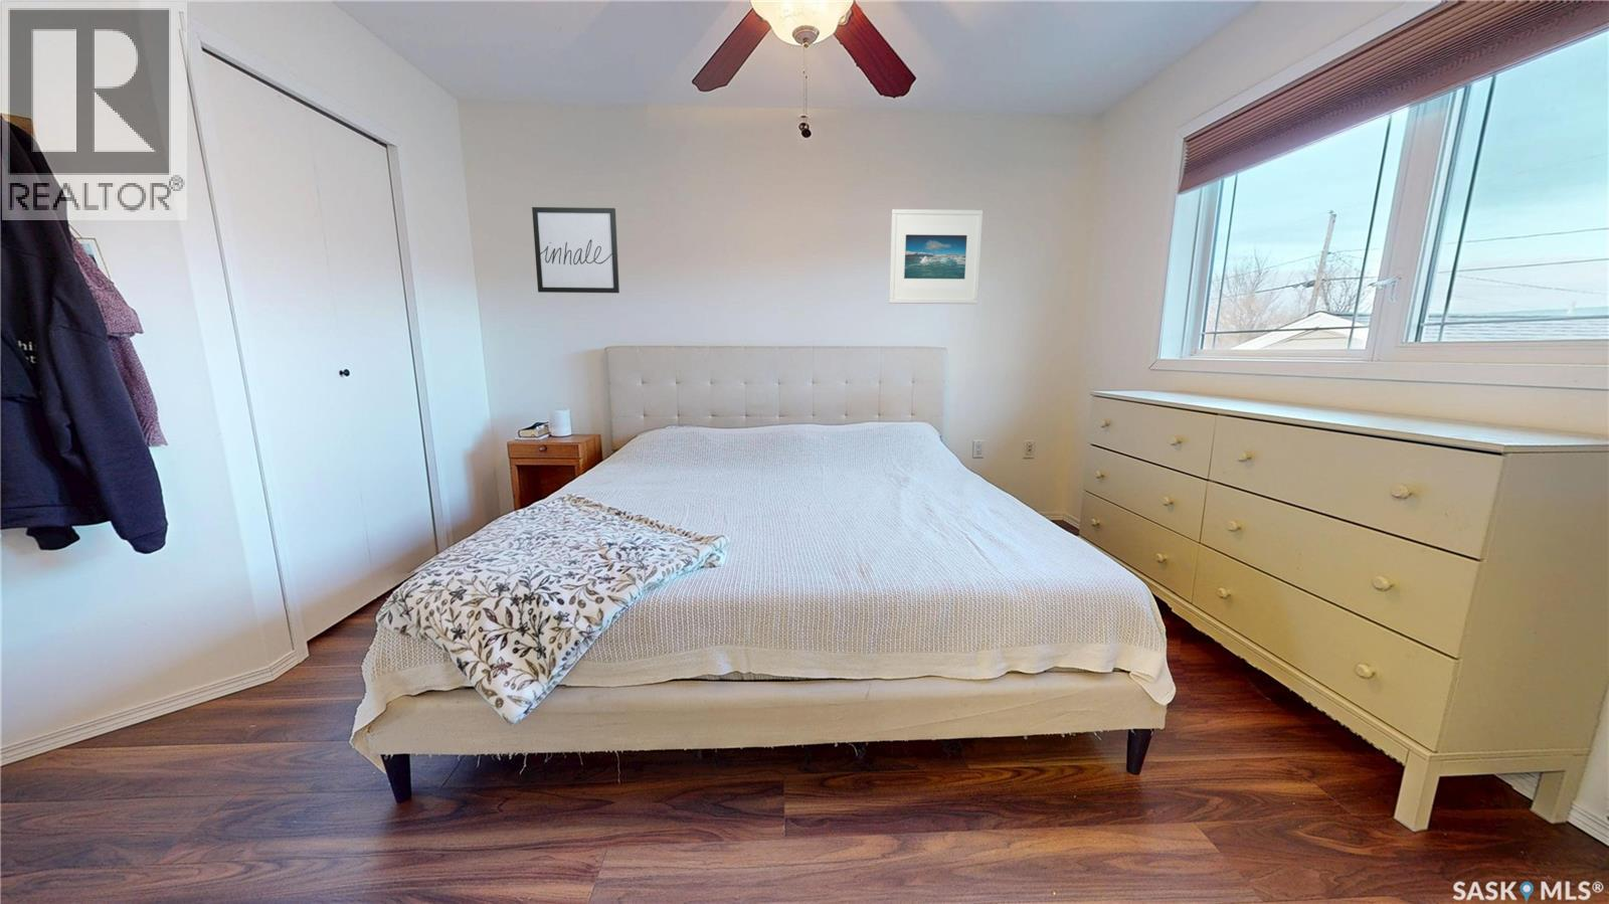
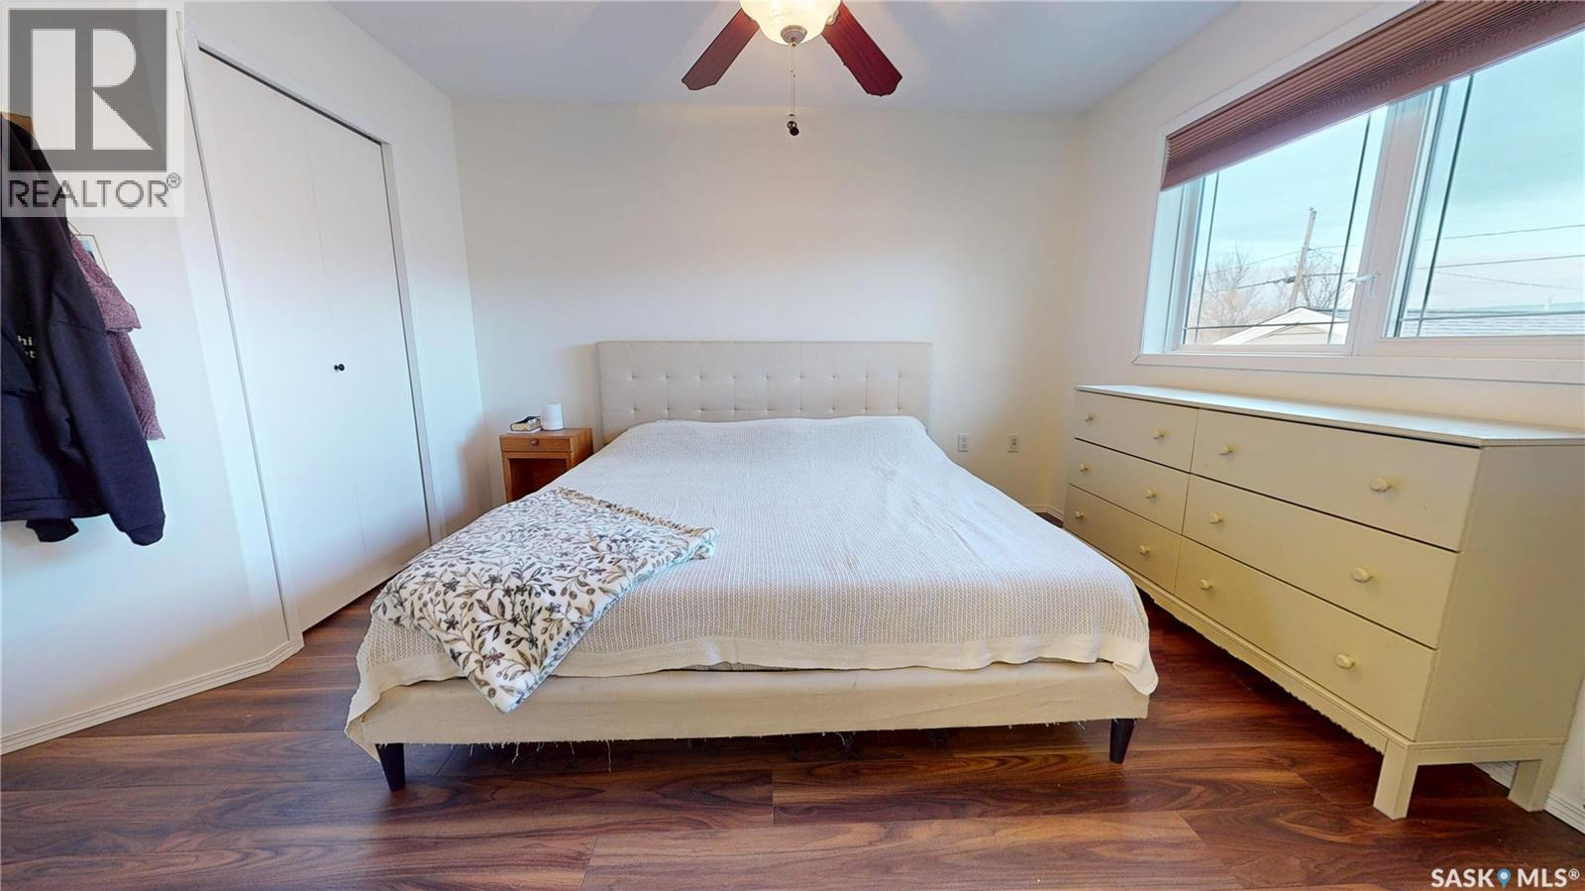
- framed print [888,208,984,305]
- wall art [530,207,620,295]
